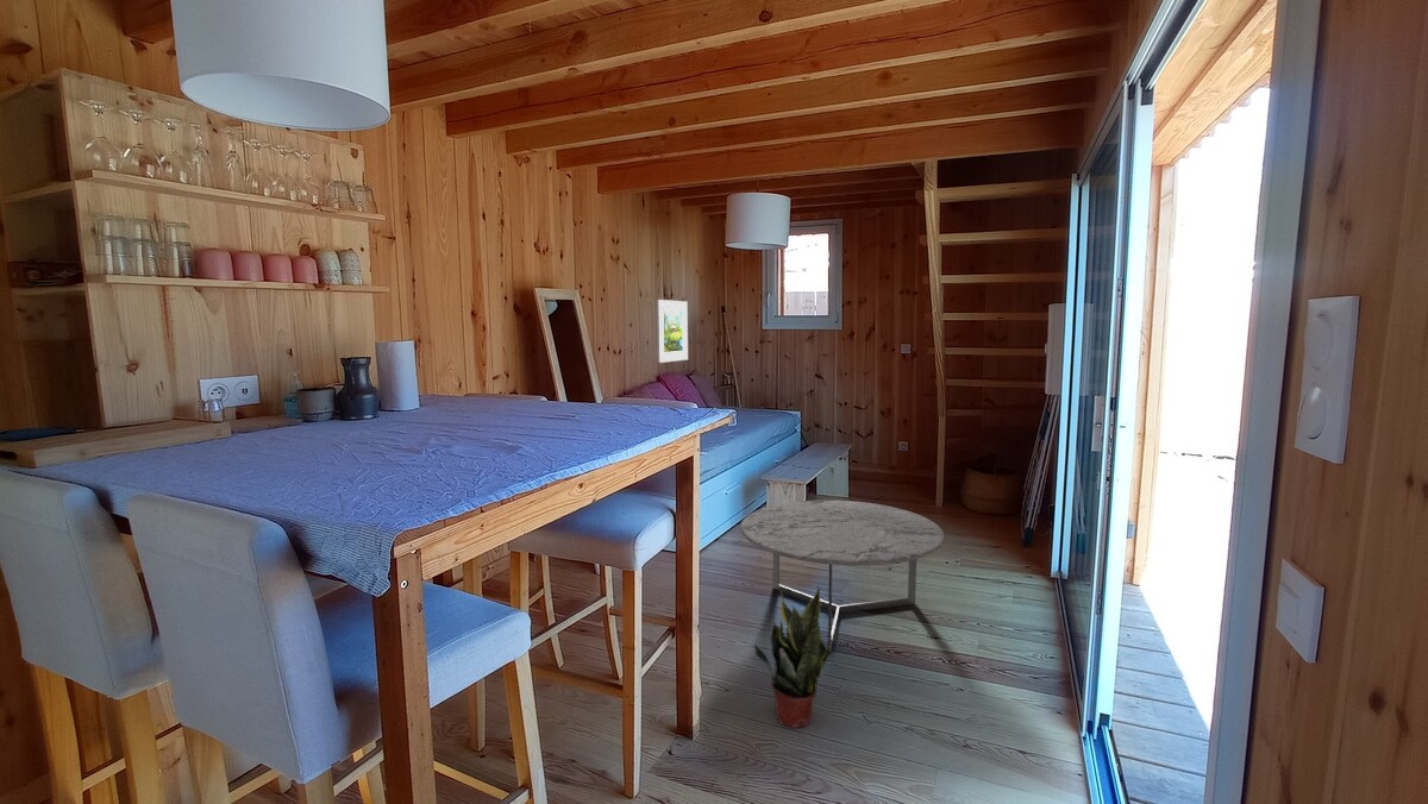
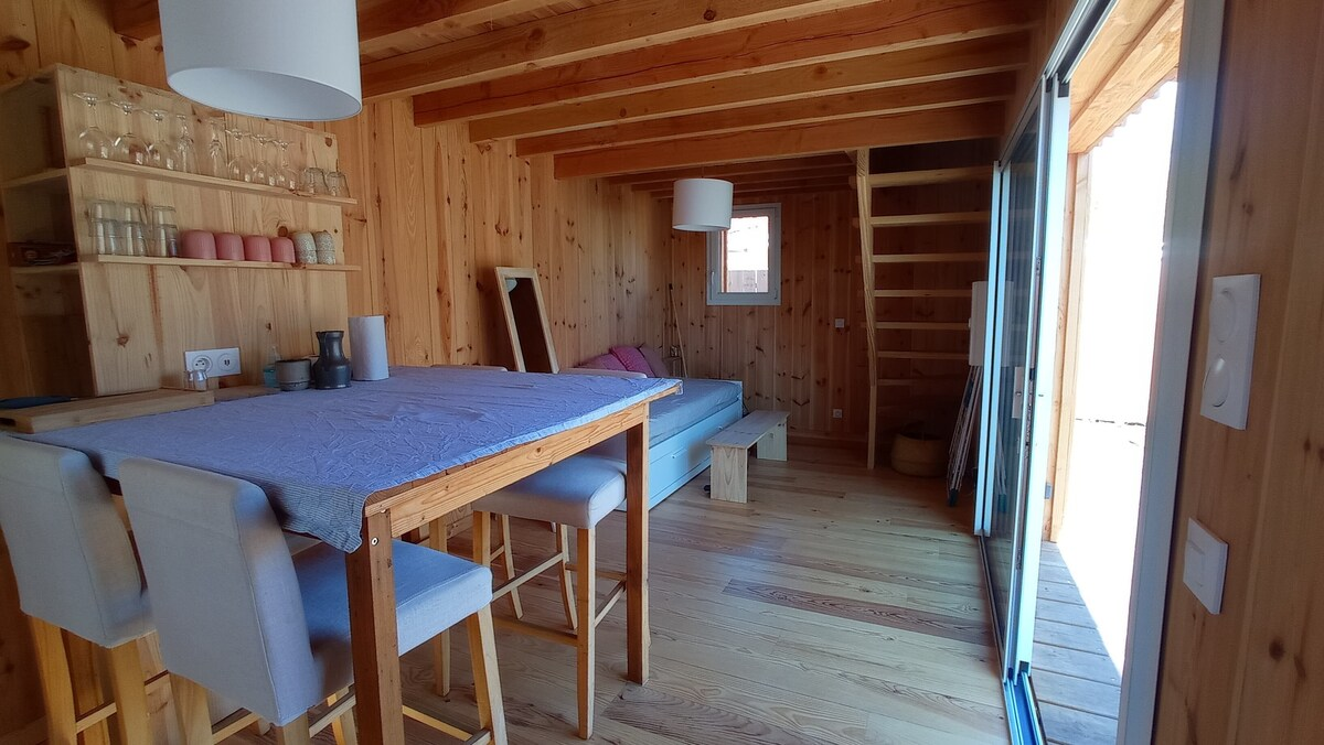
- potted plant [753,585,839,729]
- coffee table [740,500,945,654]
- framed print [656,299,689,364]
